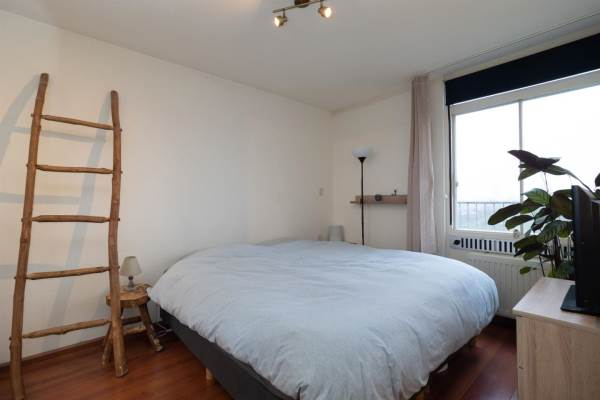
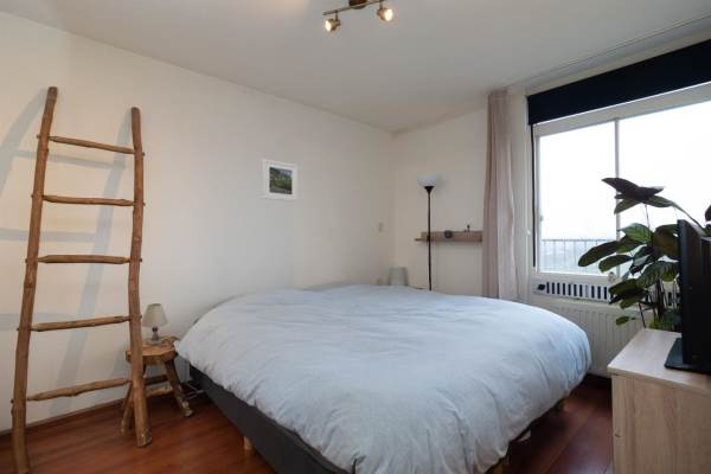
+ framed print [261,158,299,203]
